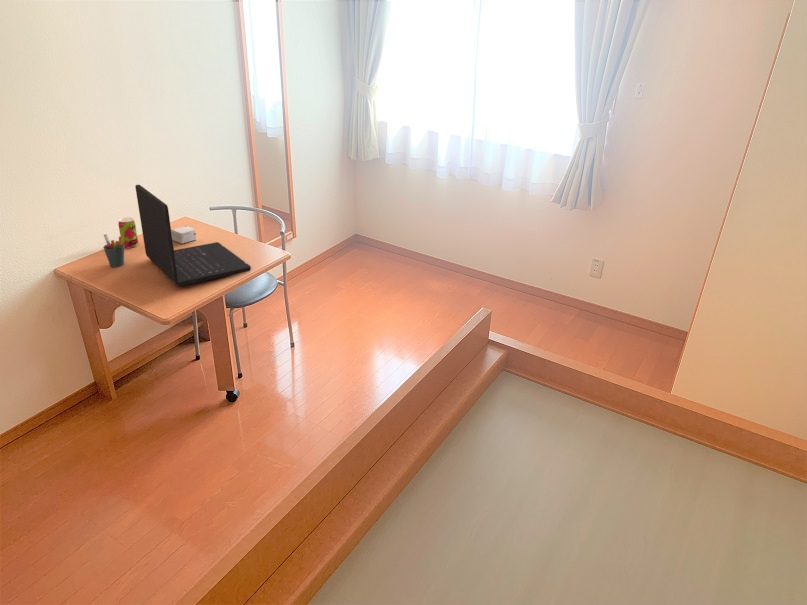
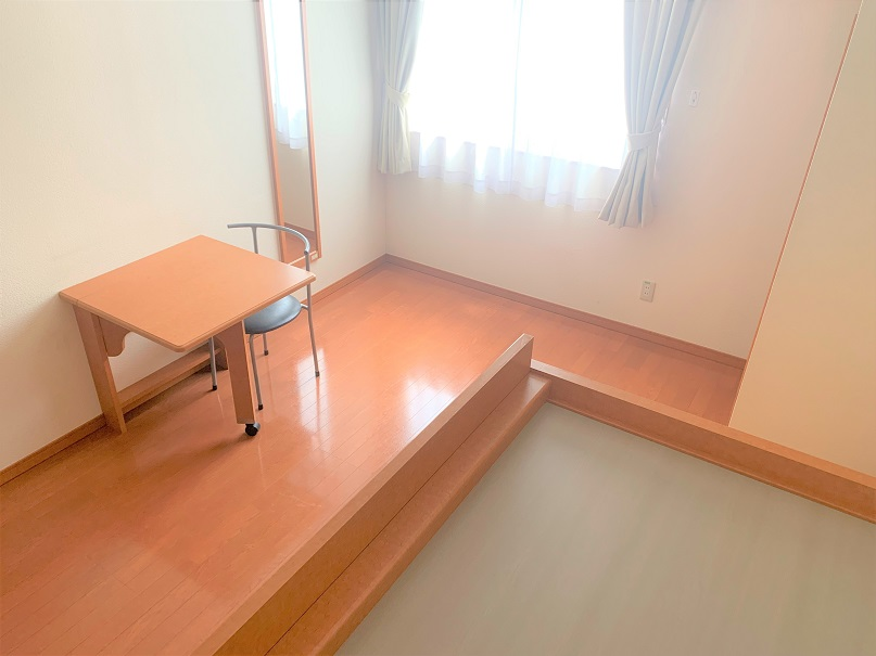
- pen holder [102,233,125,268]
- beverage can [117,217,139,249]
- laptop [134,184,252,287]
- small box [171,225,197,245]
